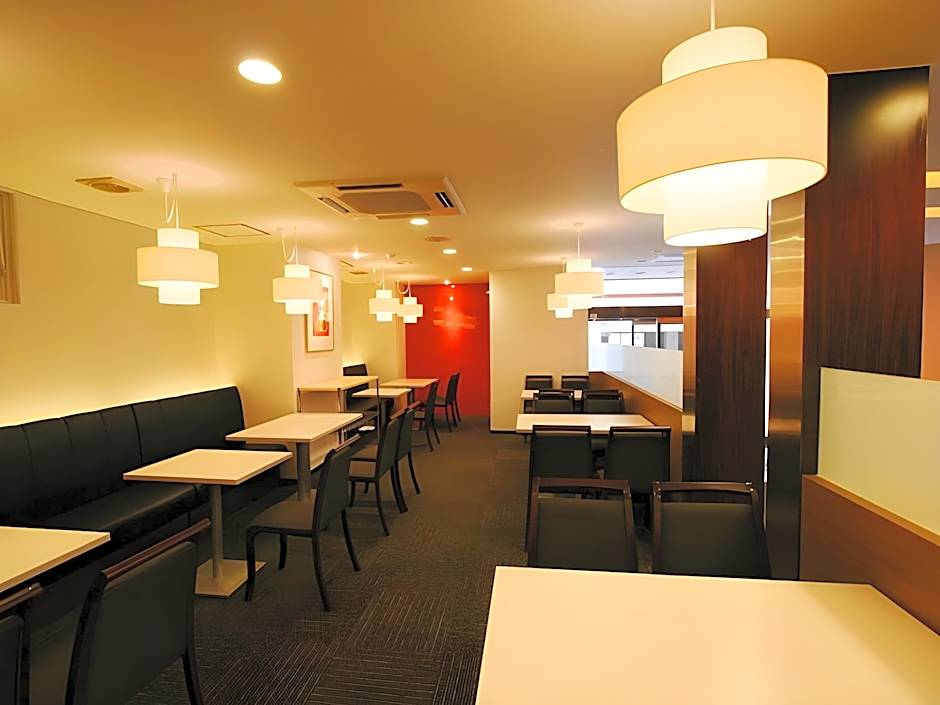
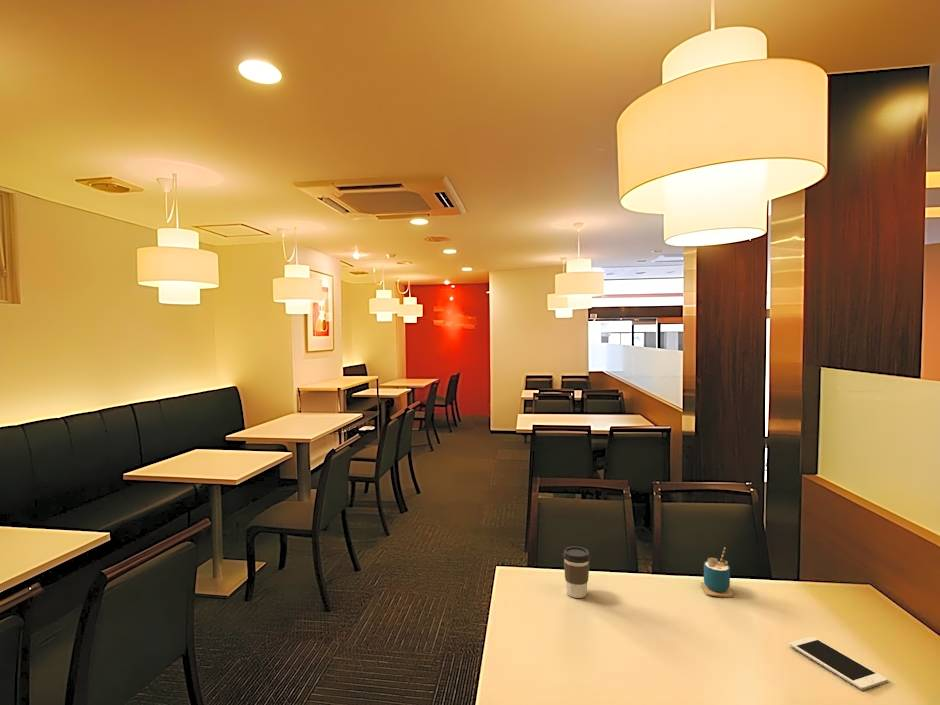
+ coffee cup [562,545,591,599]
+ cell phone [789,636,888,691]
+ cup [700,546,734,598]
